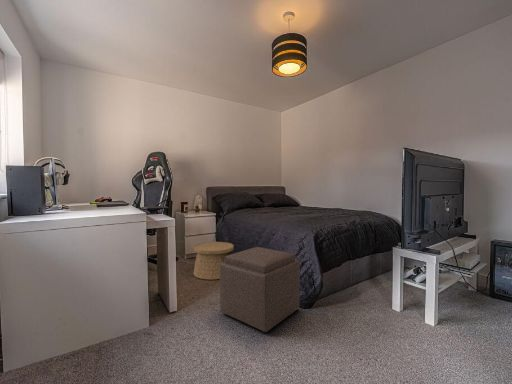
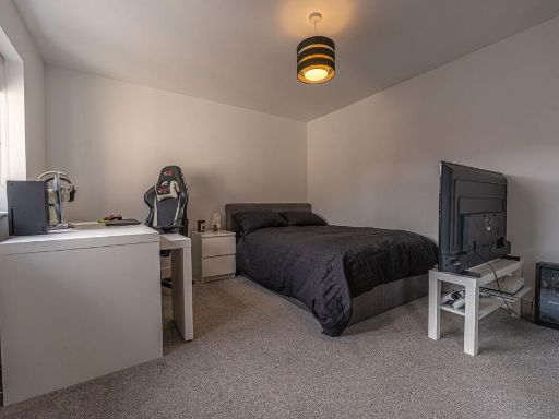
- basket [193,241,235,281]
- ottoman [219,246,301,333]
